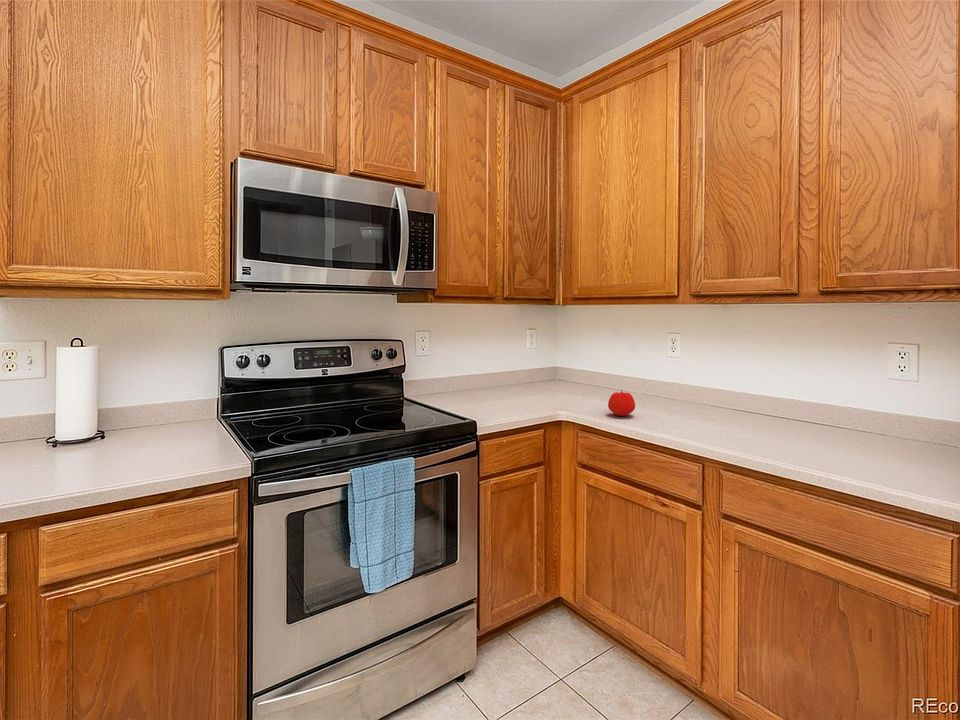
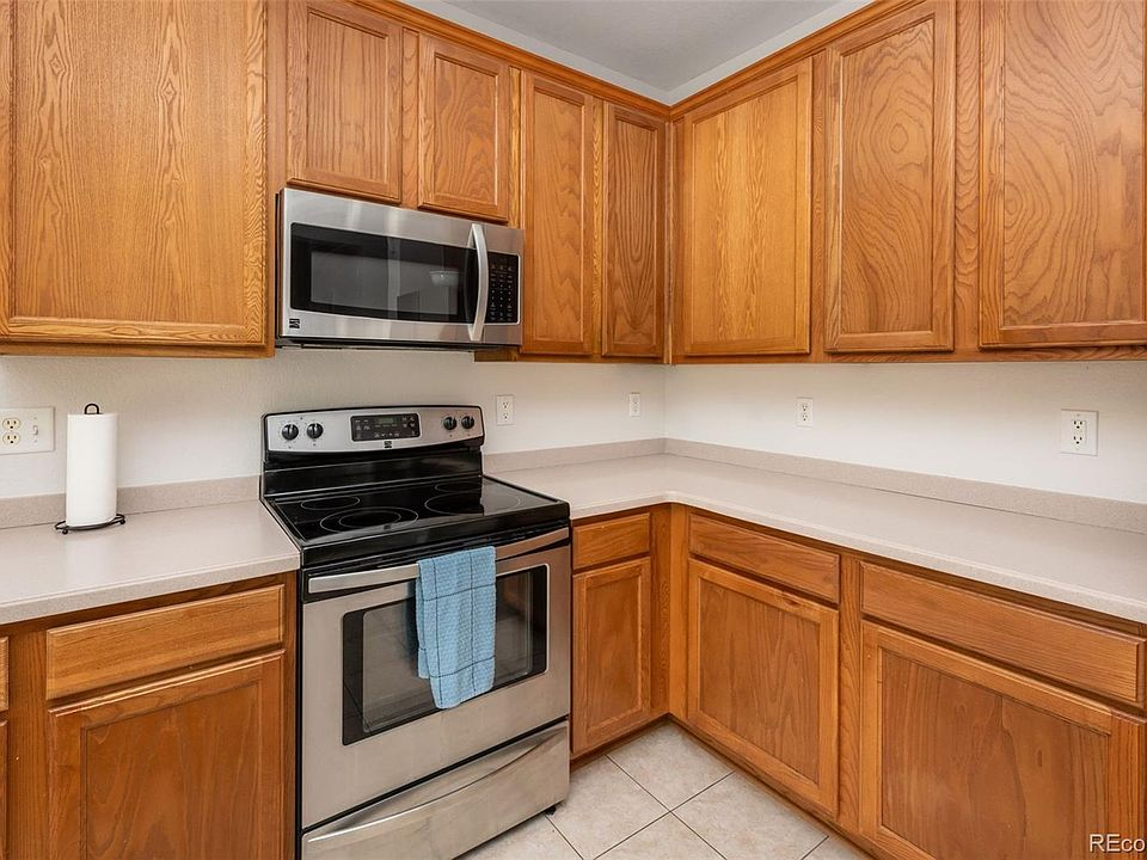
- apple [607,389,636,417]
